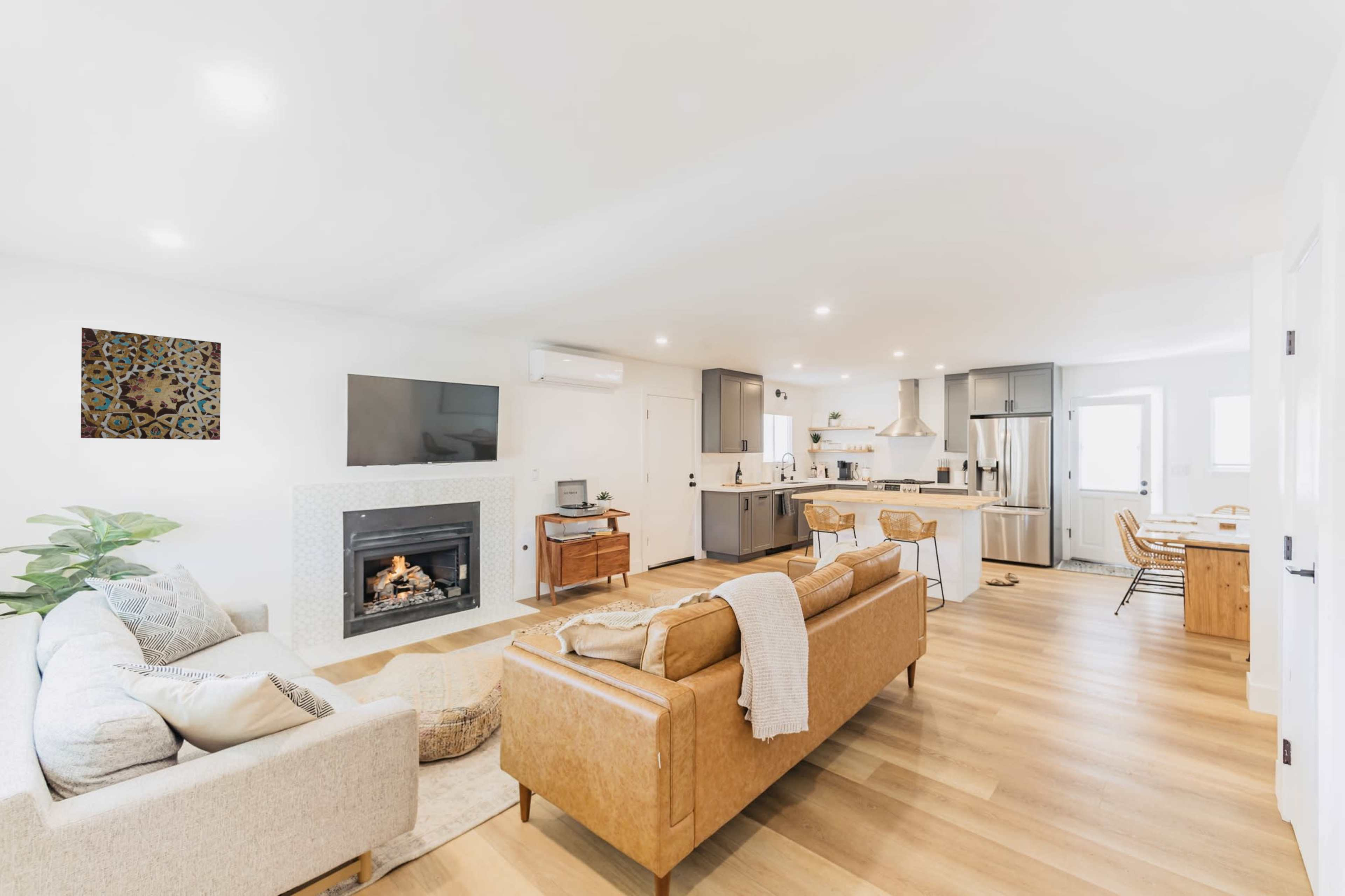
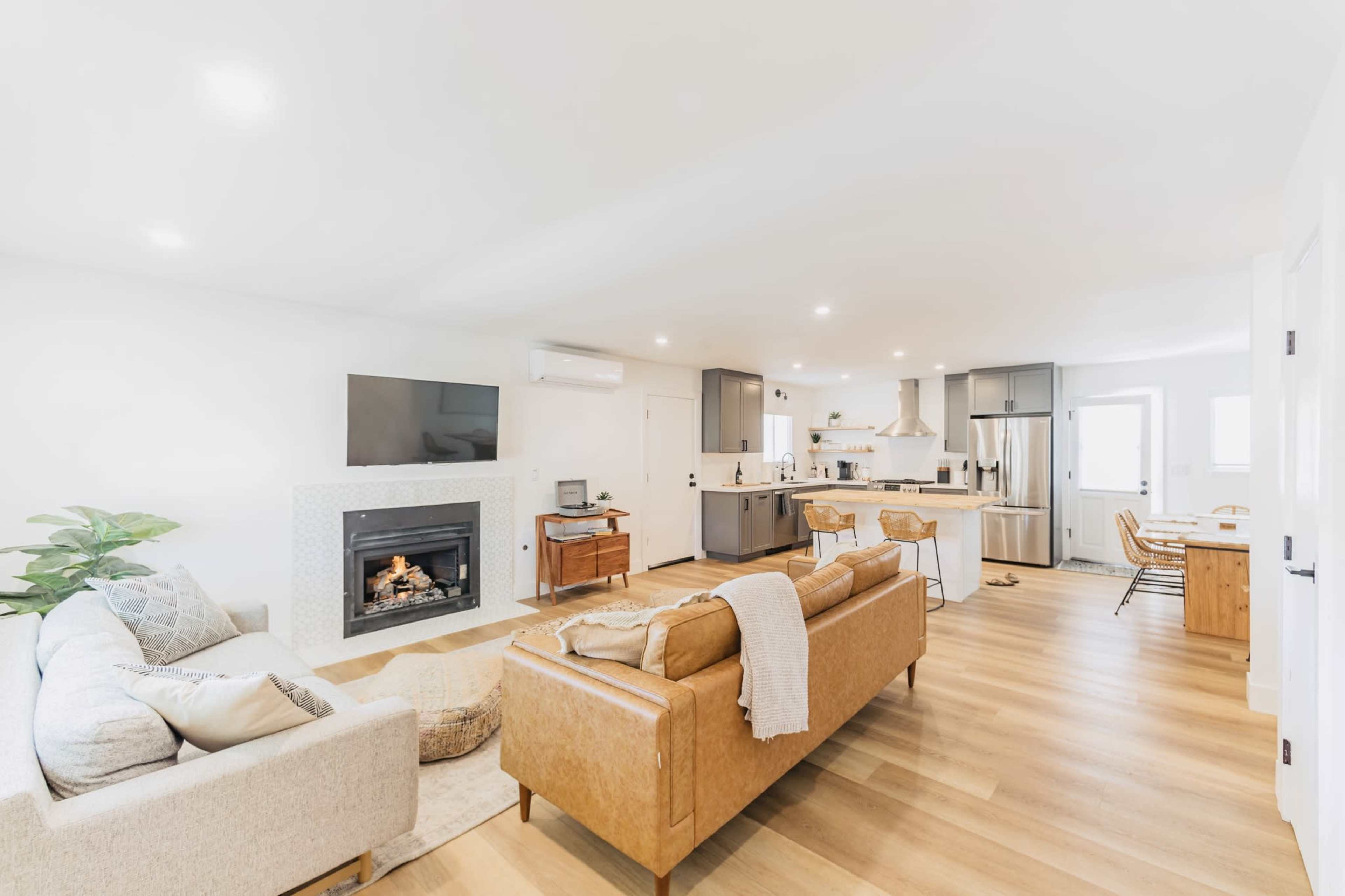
- wall art [80,327,221,440]
